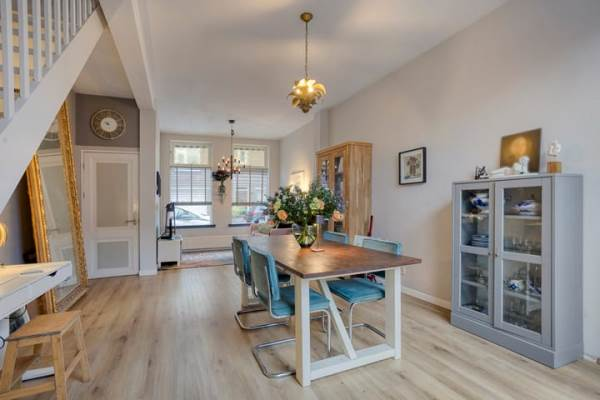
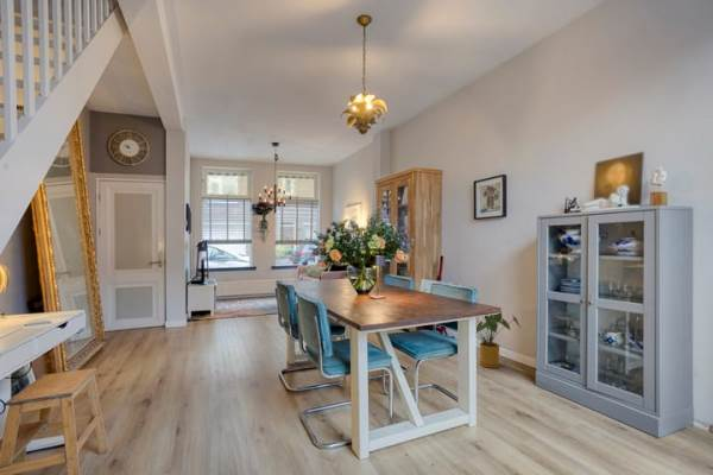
+ house plant [475,311,522,369]
